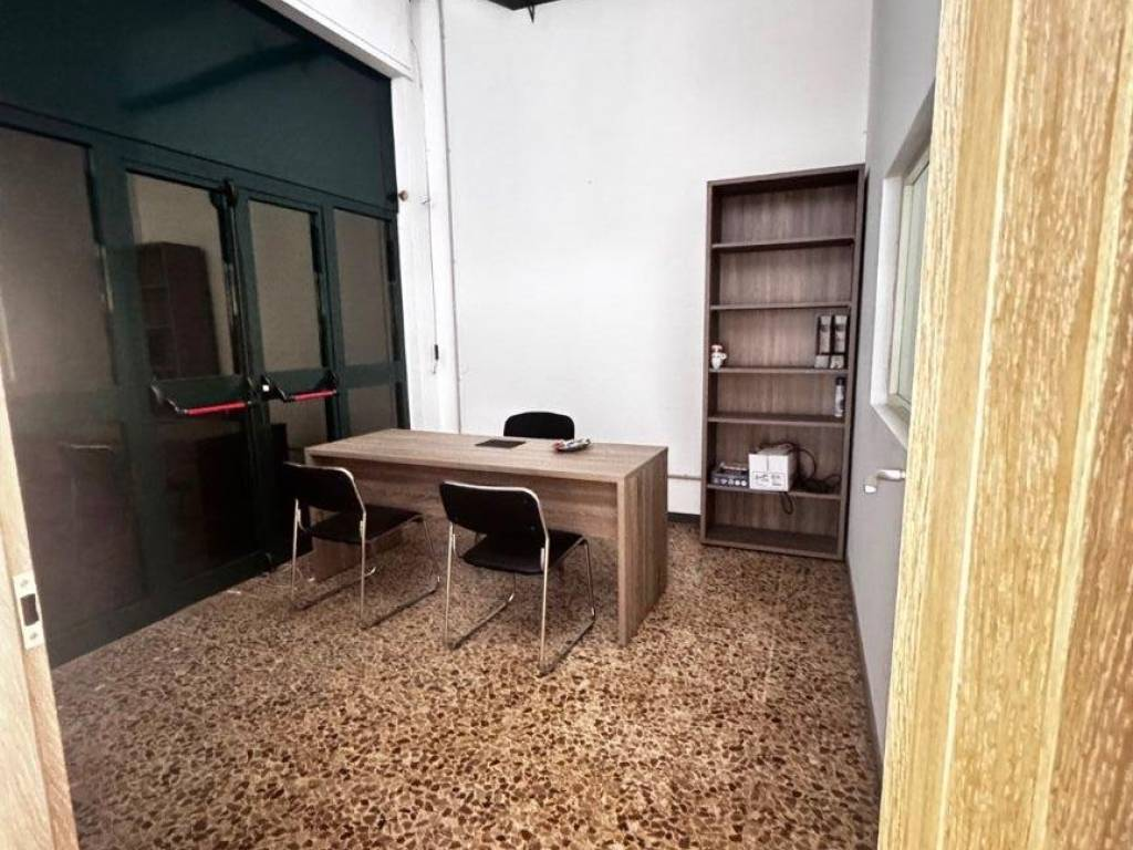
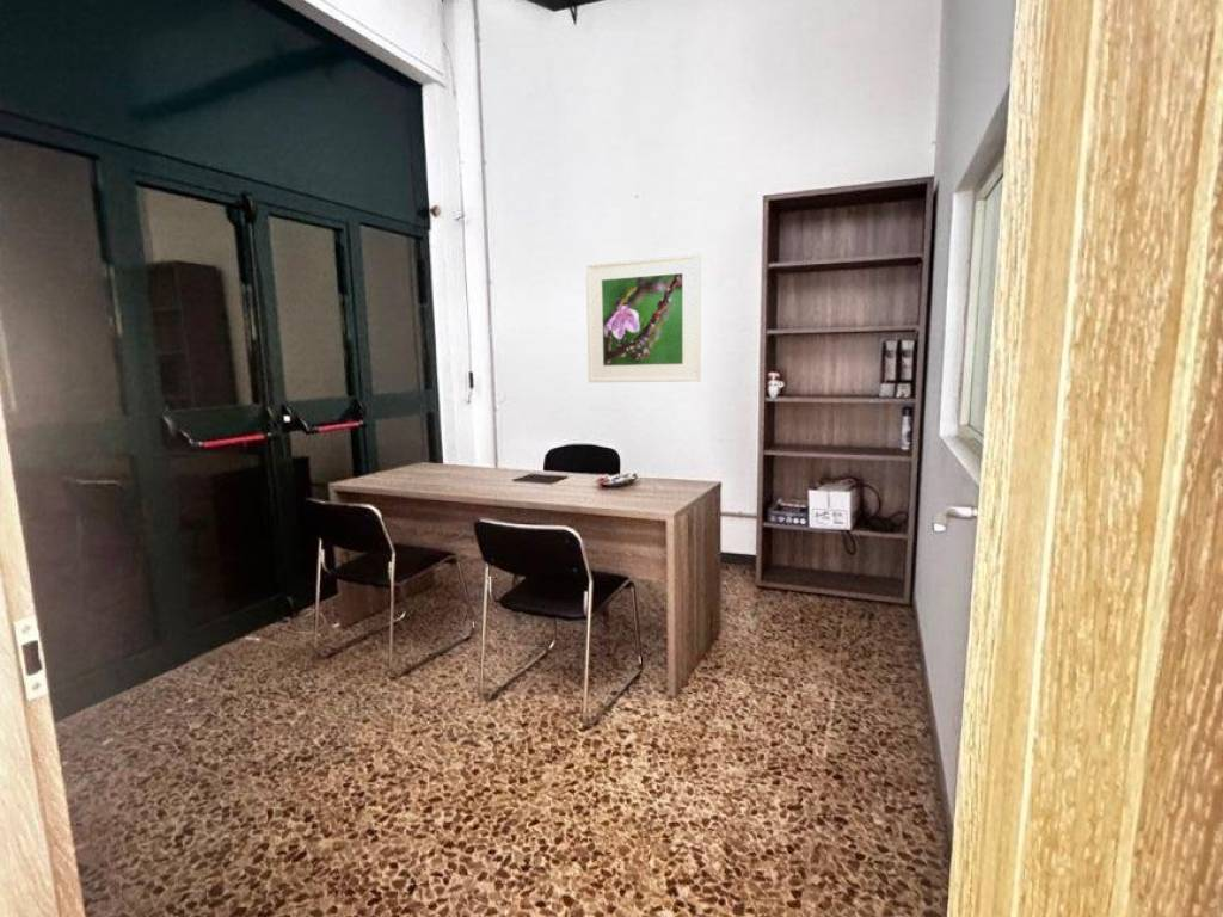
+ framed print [585,252,702,383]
